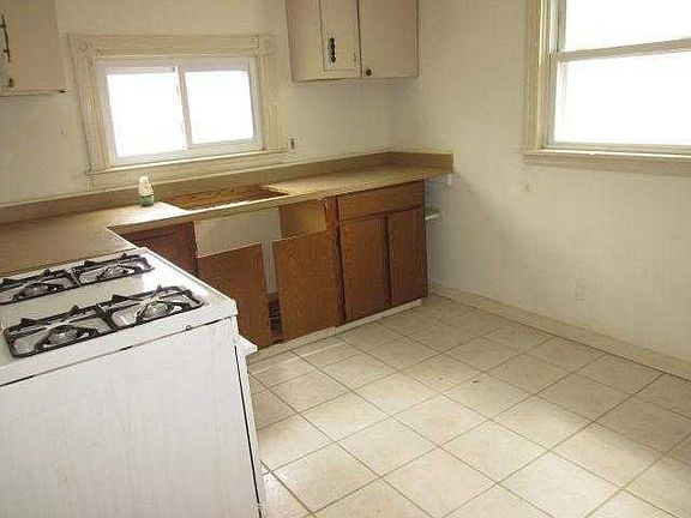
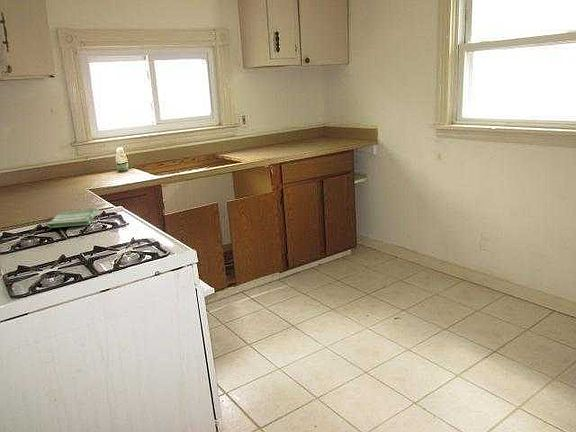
+ dish towel [45,207,99,229]
